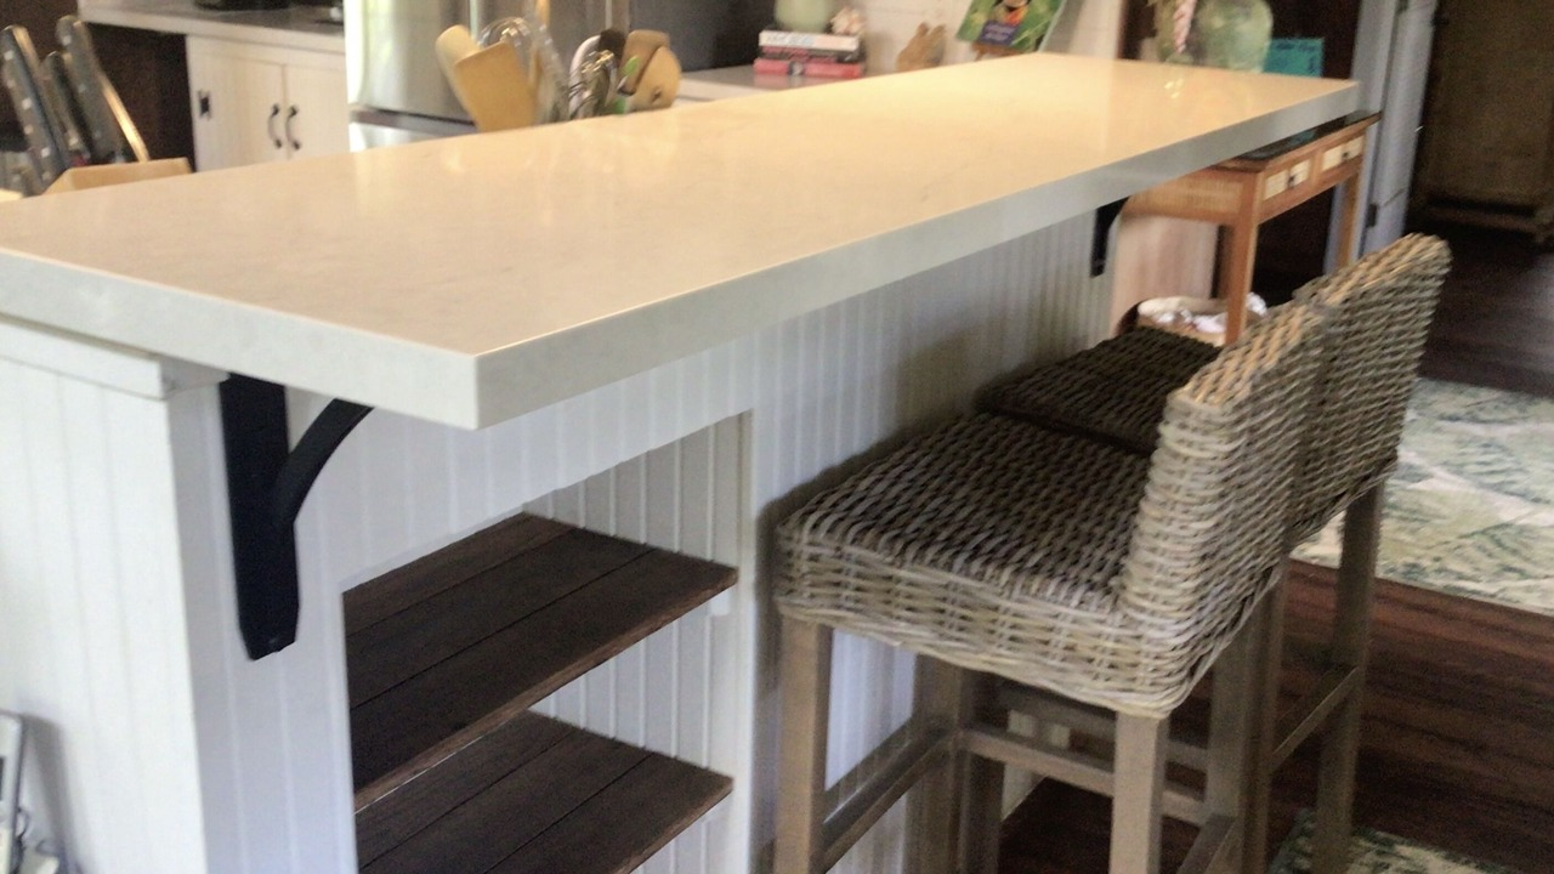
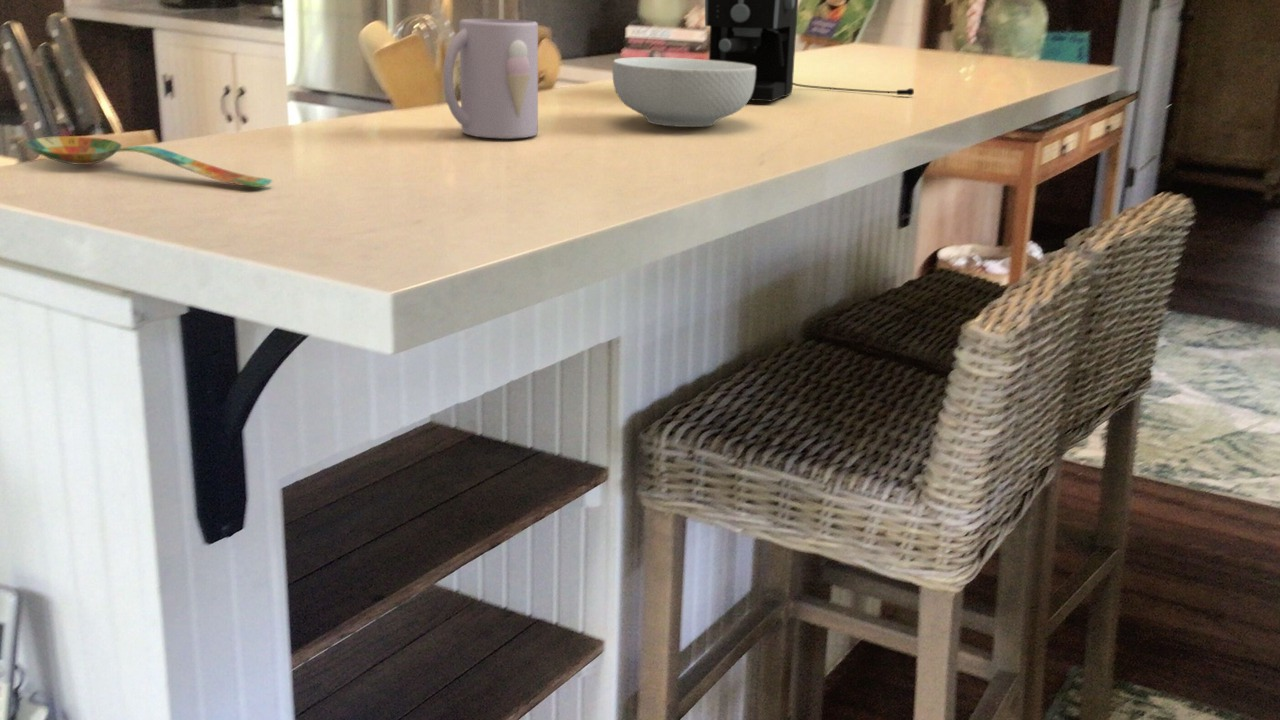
+ spoon [25,135,273,188]
+ cereal bowl [611,56,756,128]
+ mug [442,18,539,140]
+ coffee maker [704,0,915,102]
